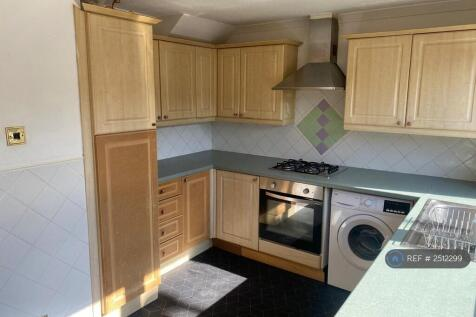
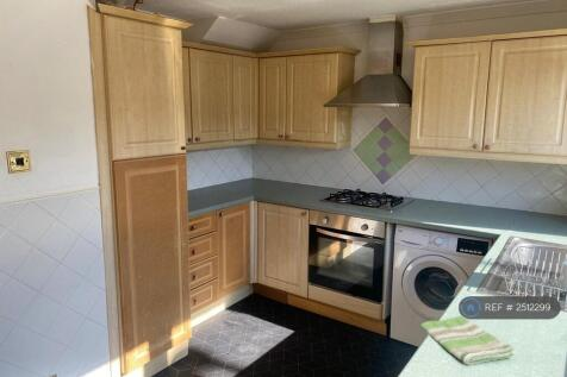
+ dish towel [419,315,516,366]
